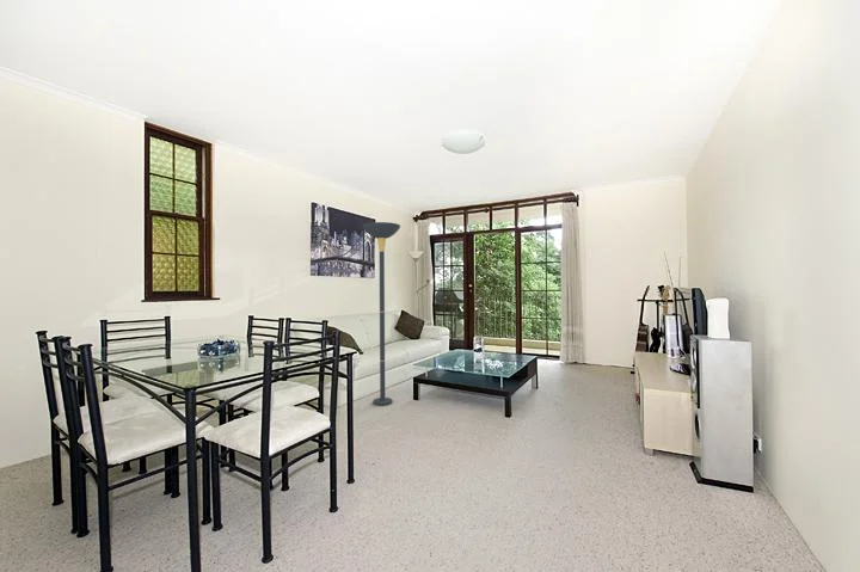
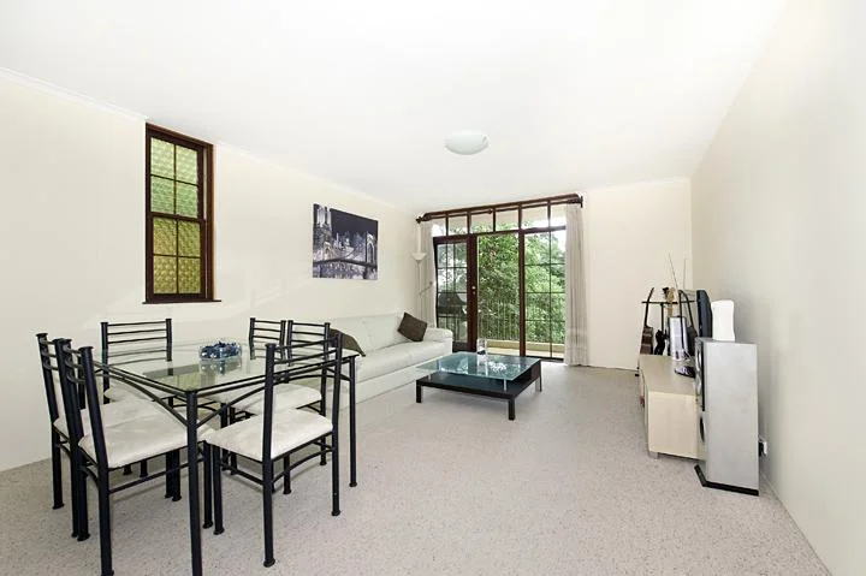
- floor lamp [362,221,401,406]
